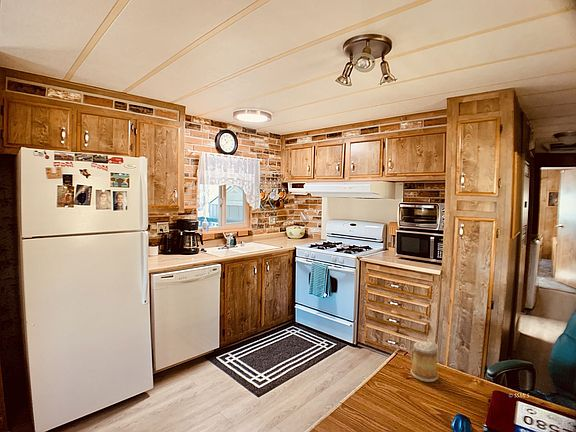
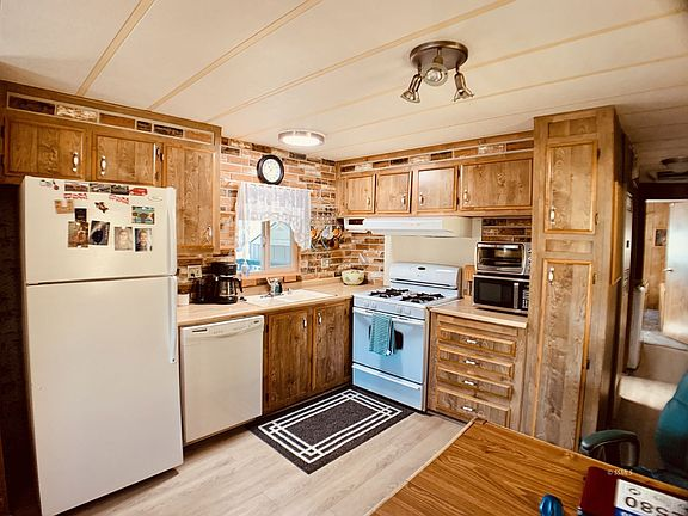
- mug [410,341,439,383]
